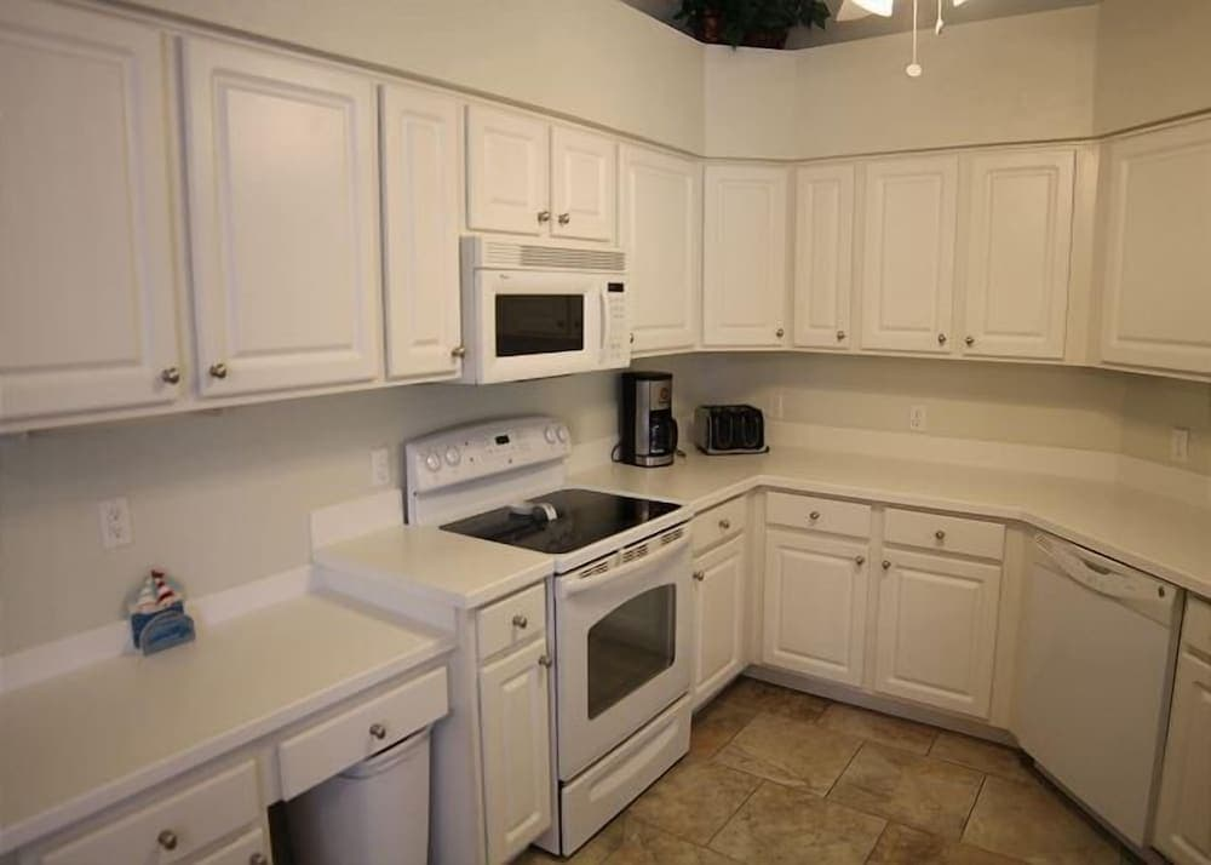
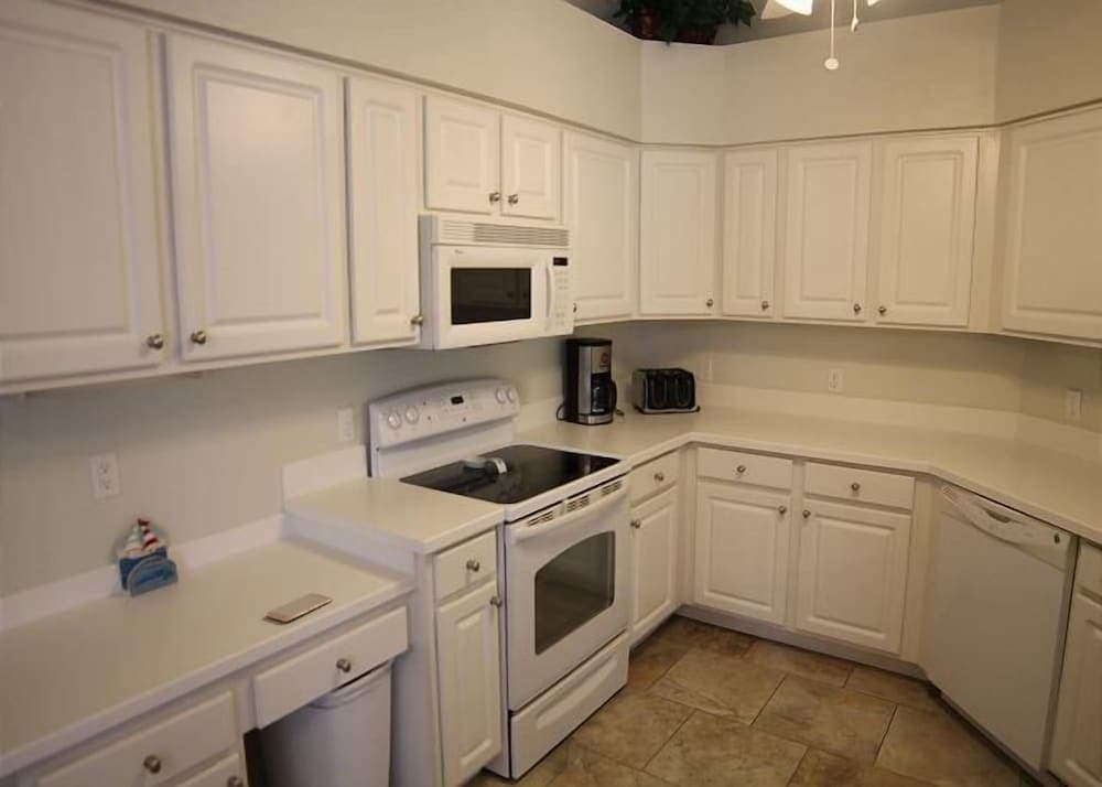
+ smartphone [266,592,333,623]
